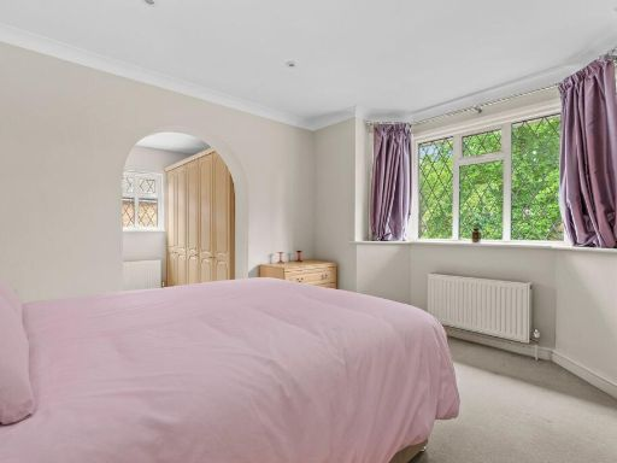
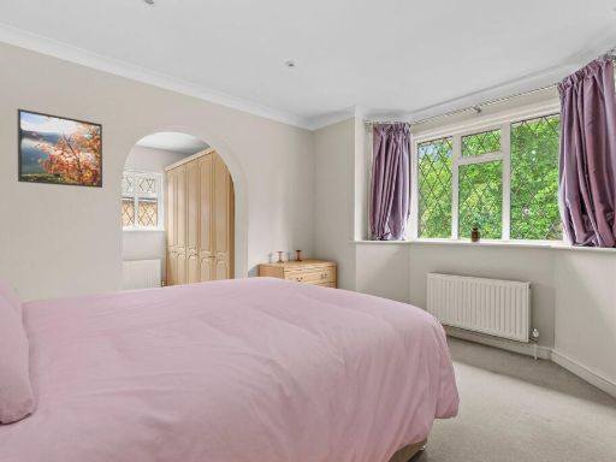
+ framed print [16,107,103,189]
